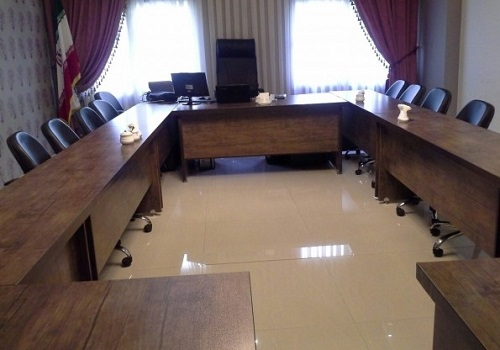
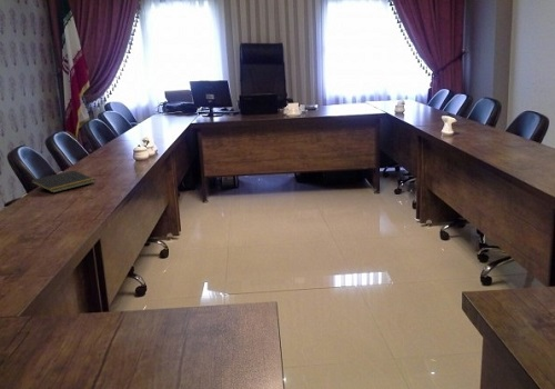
+ notepad [30,169,97,193]
